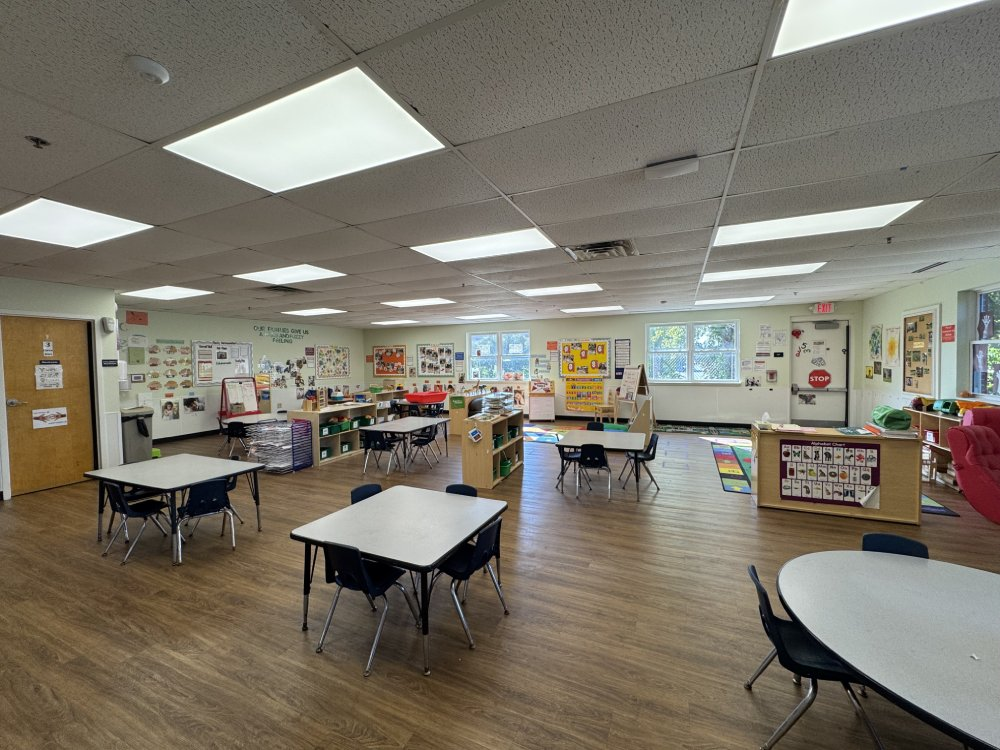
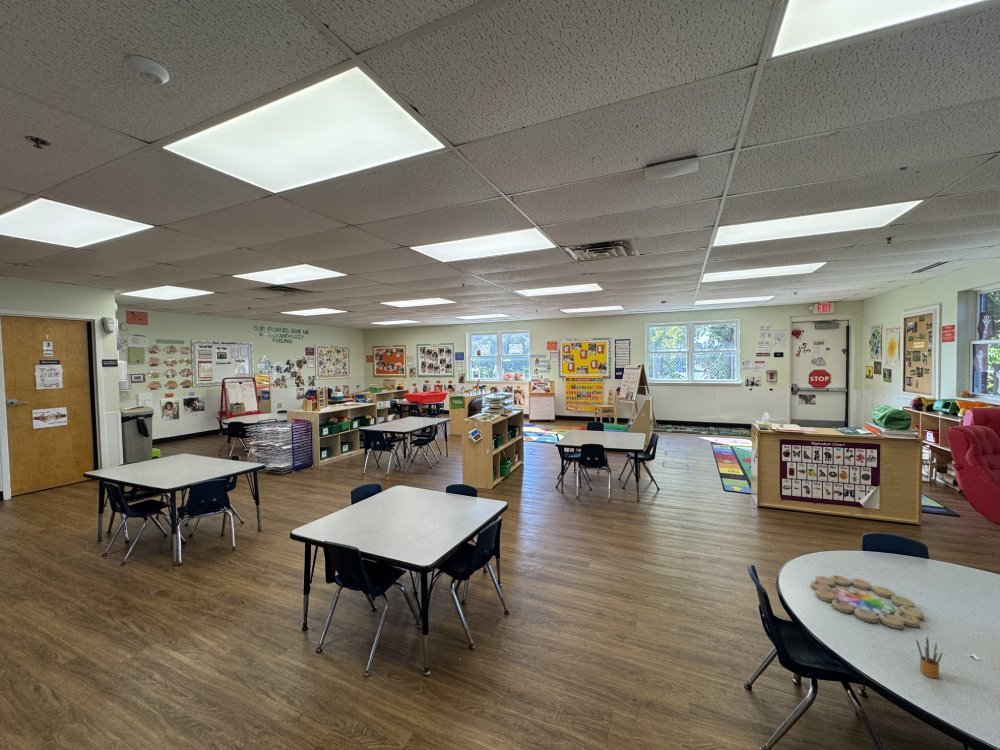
+ pencil box [915,636,943,679]
+ memory game [810,574,925,629]
